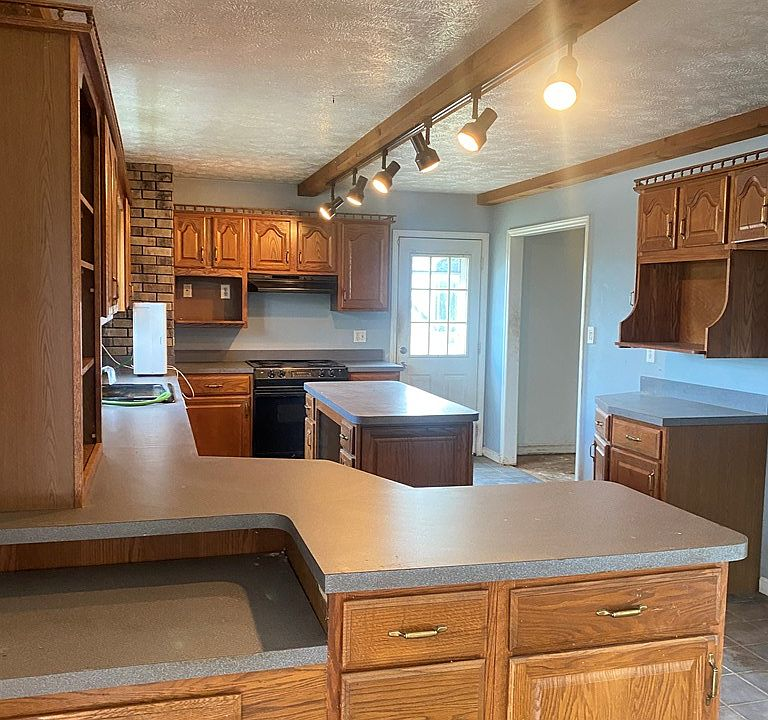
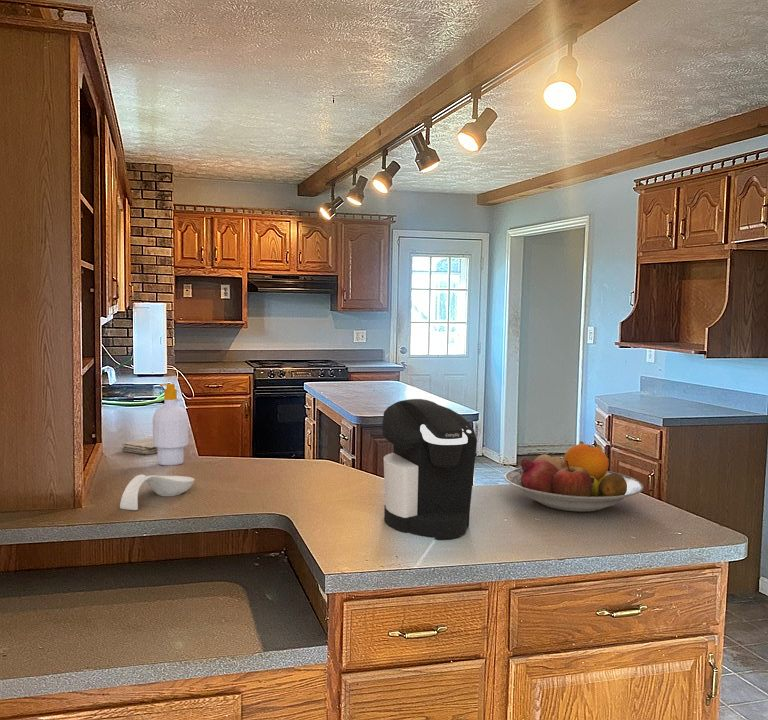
+ fruit bowl [503,440,644,513]
+ spoon rest [119,474,195,511]
+ washcloth [121,437,157,455]
+ coffee maker [381,398,478,540]
+ soap bottle [152,383,189,467]
